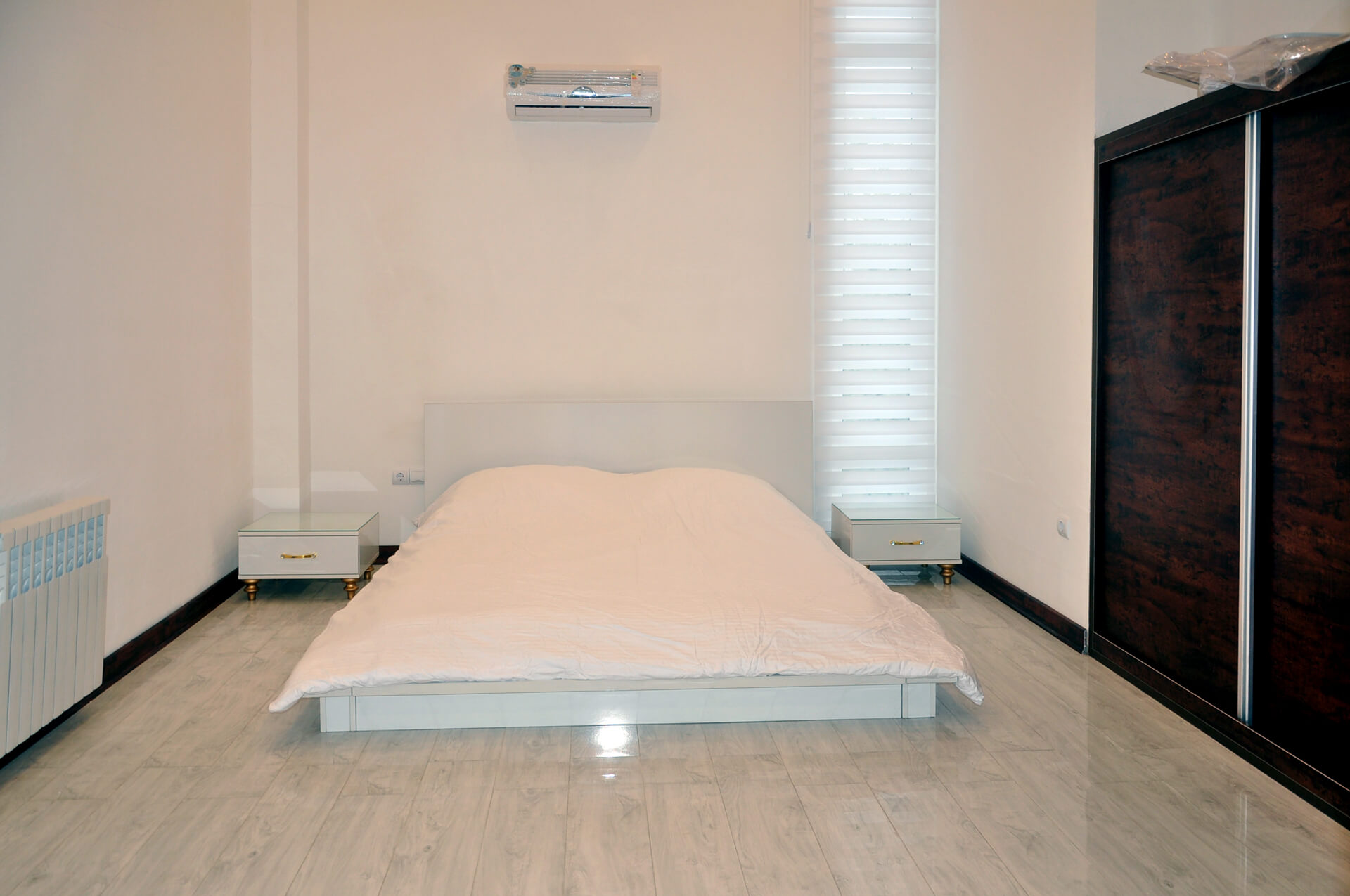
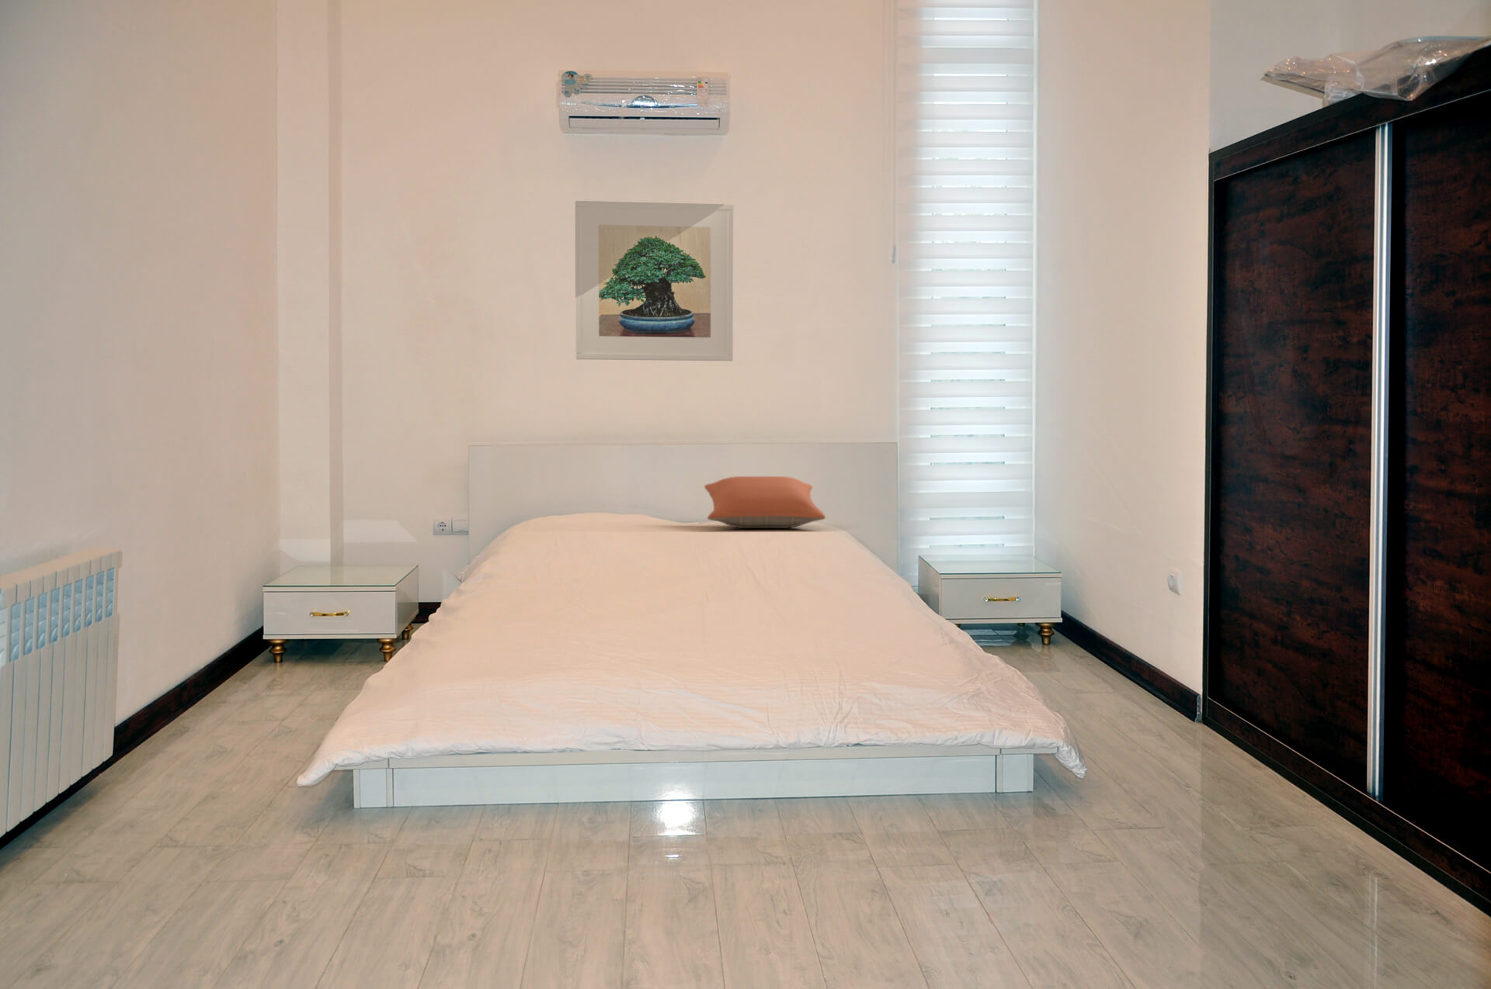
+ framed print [574,200,734,361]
+ pillow [704,476,826,529]
